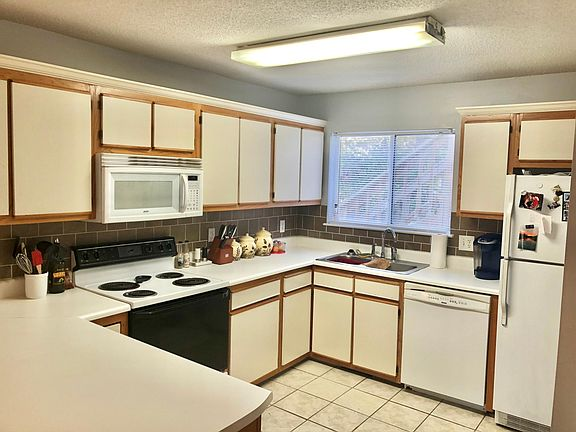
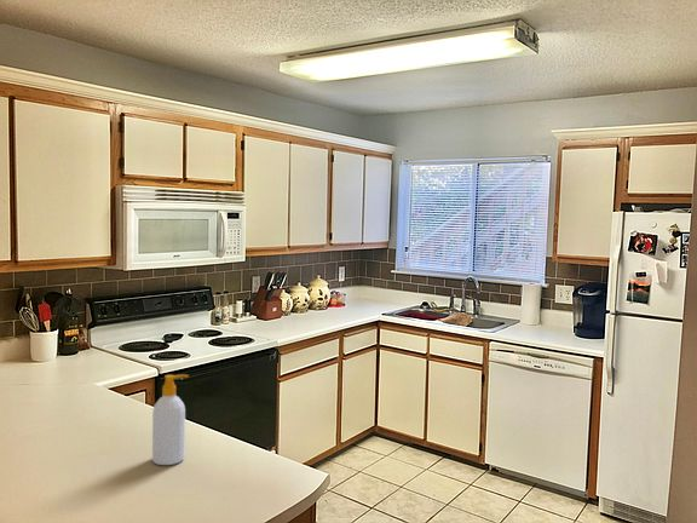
+ soap bottle [151,374,190,466]
